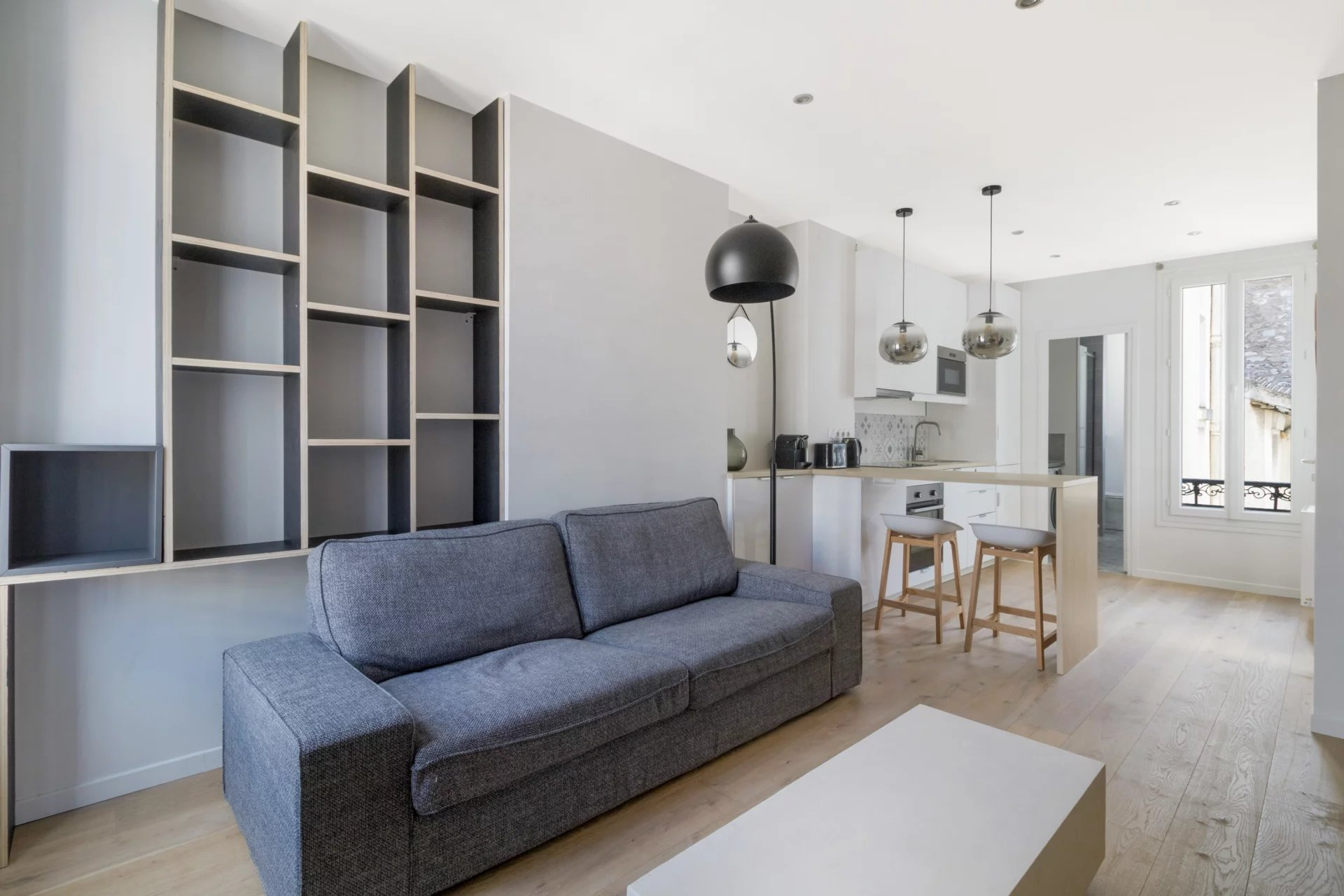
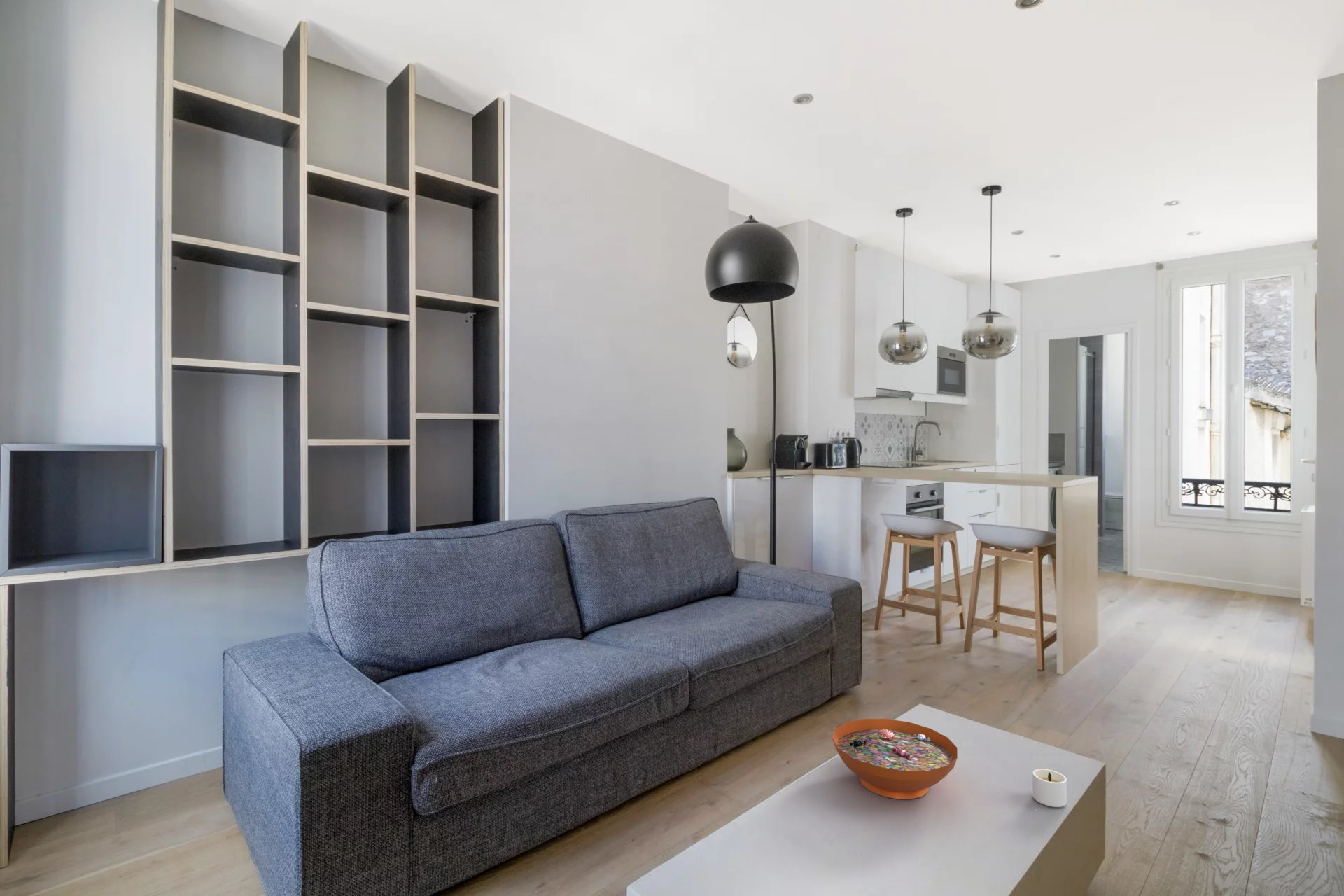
+ candle [1032,769,1068,808]
+ decorative bowl [832,718,958,799]
